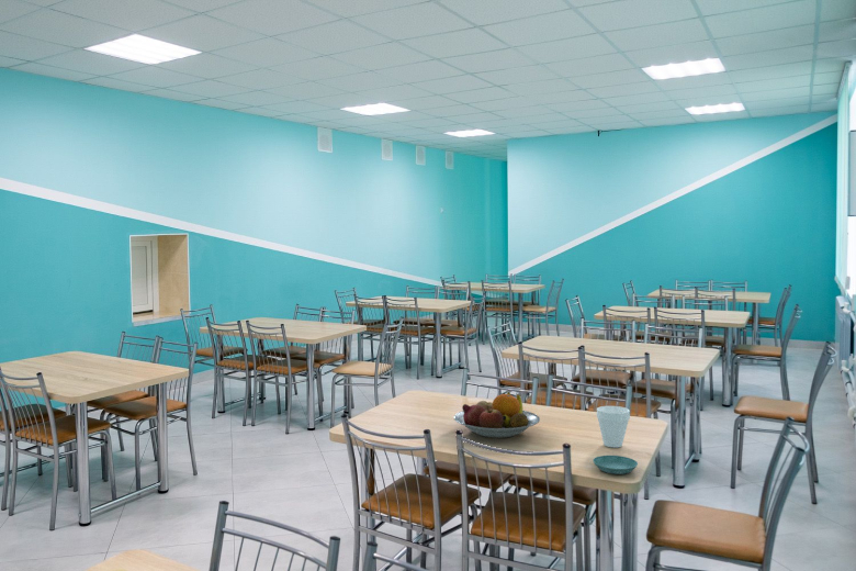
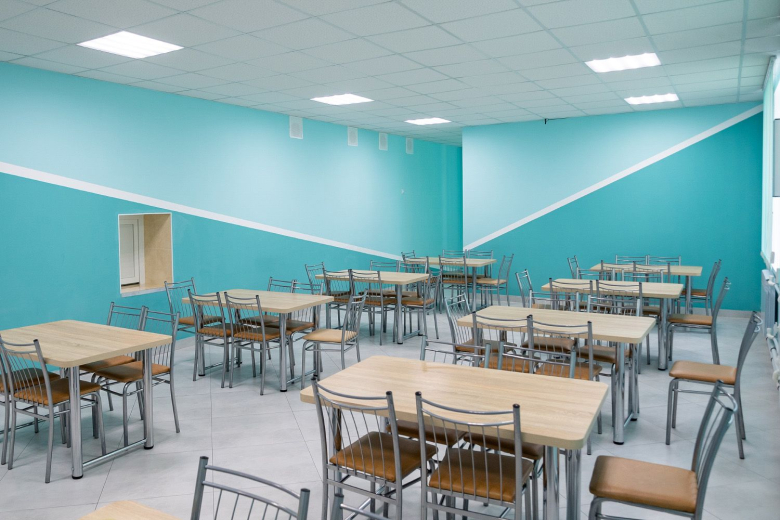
- saucer [592,455,639,475]
- fruit bowl [453,391,541,439]
- cup [596,405,631,449]
